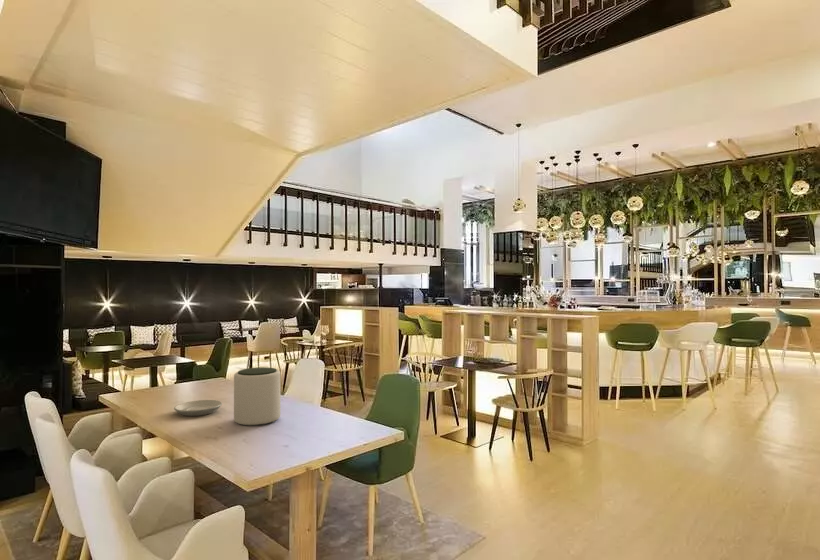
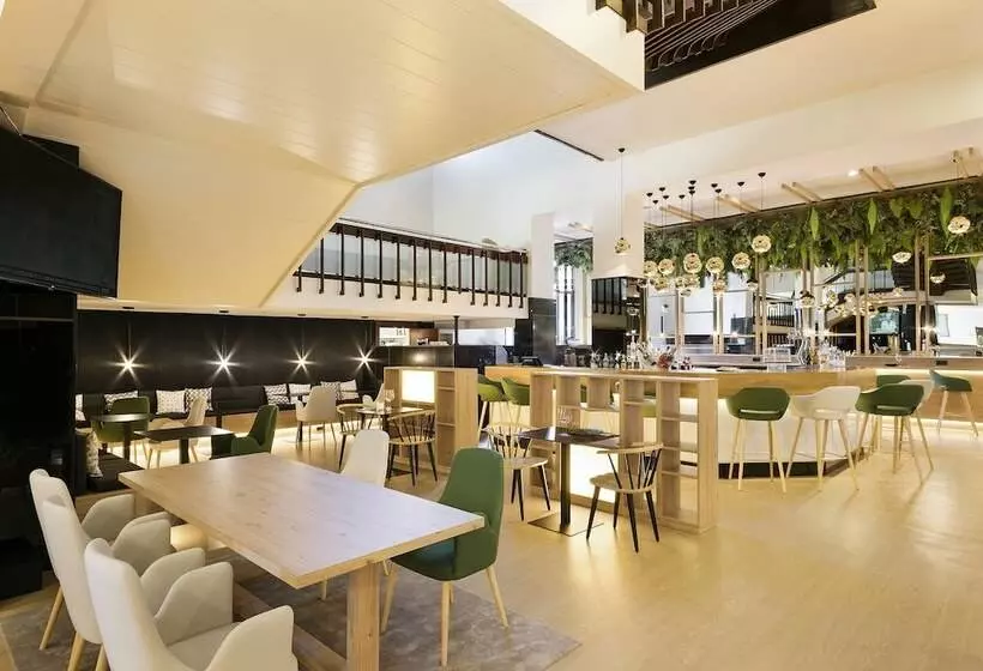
- plant pot [233,366,281,427]
- plate [173,399,223,417]
